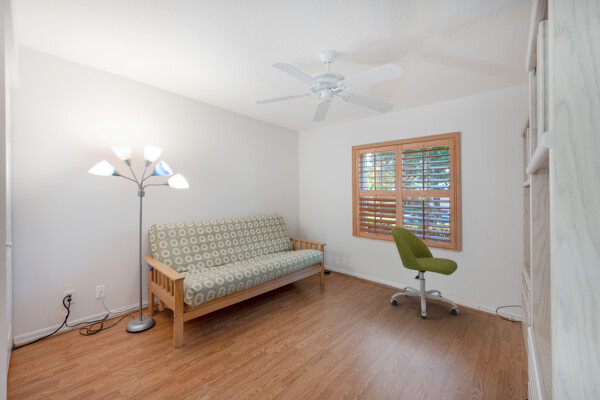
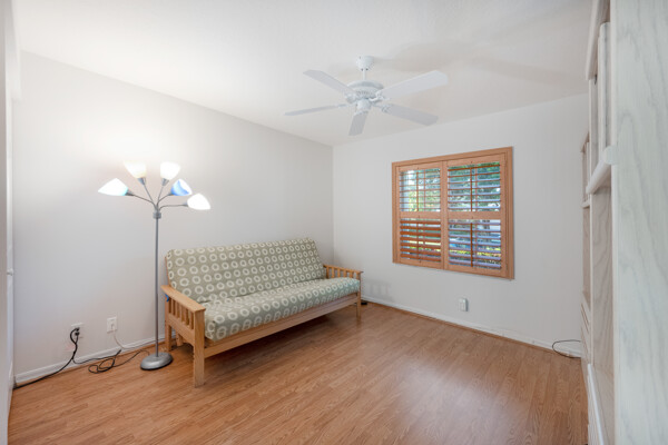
- office chair [390,226,459,318]
